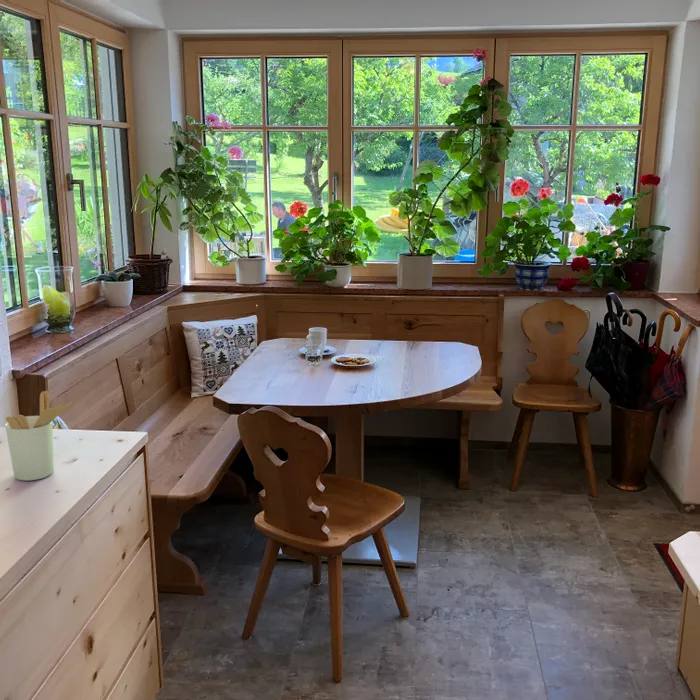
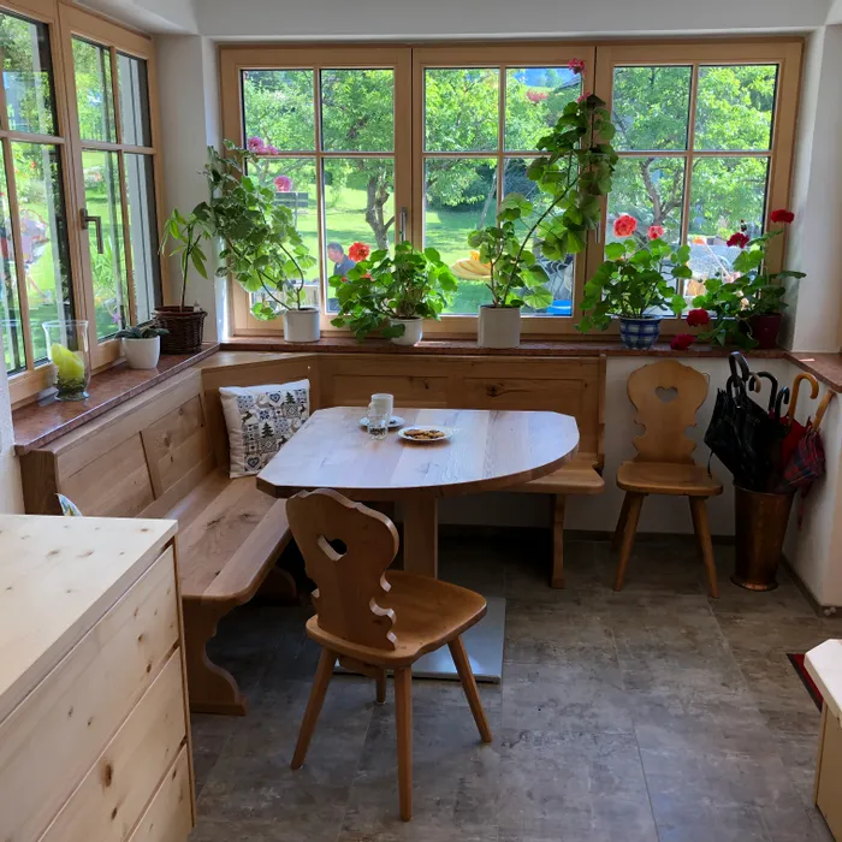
- utensil holder [4,390,73,481]
